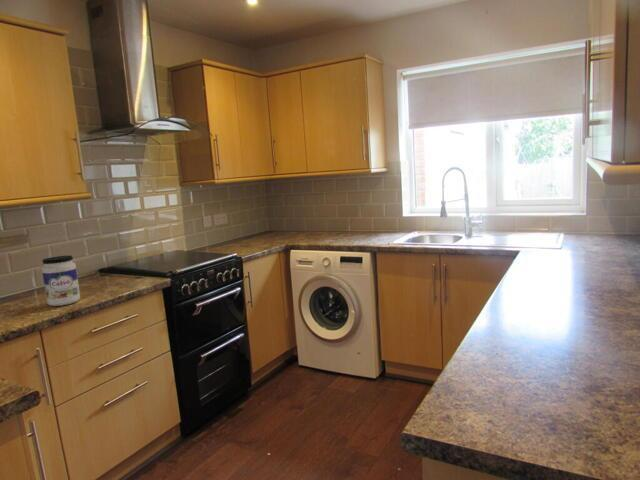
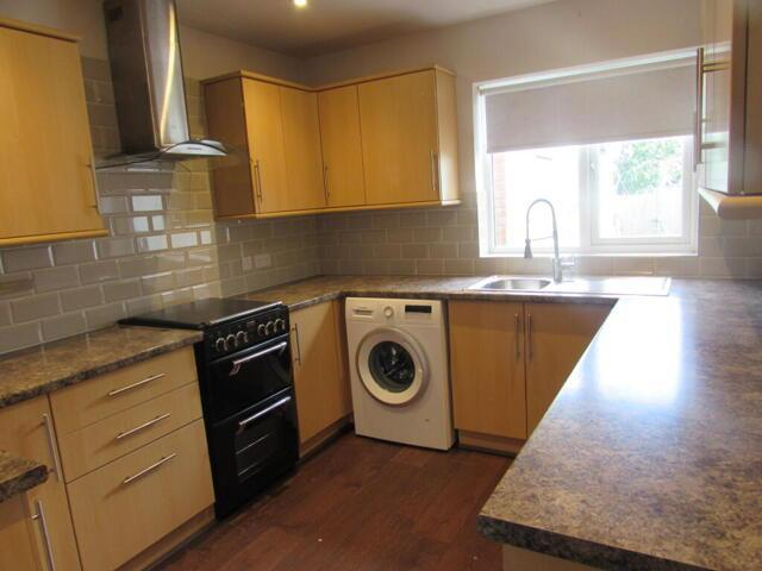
- jar [41,255,81,307]
